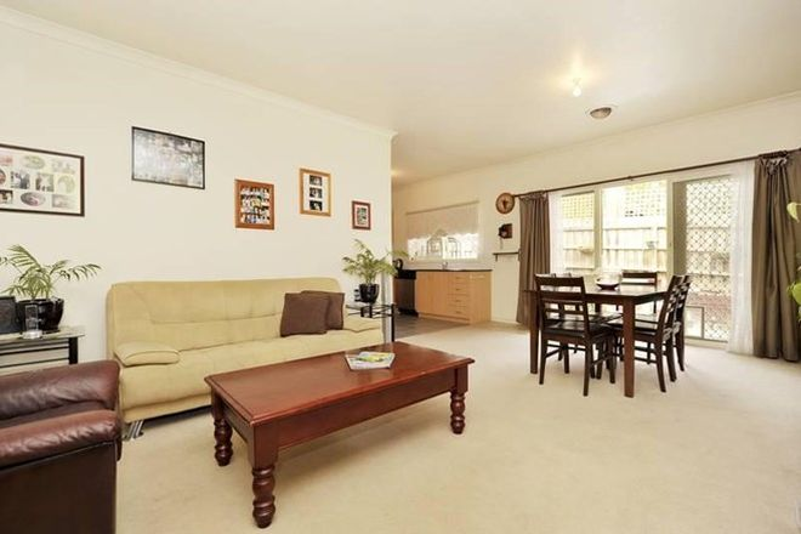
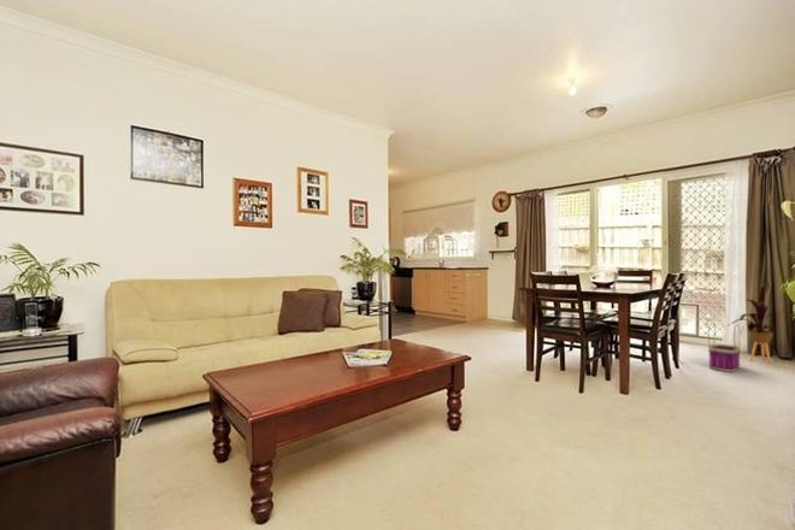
+ basket [707,320,742,373]
+ house plant [729,284,781,365]
